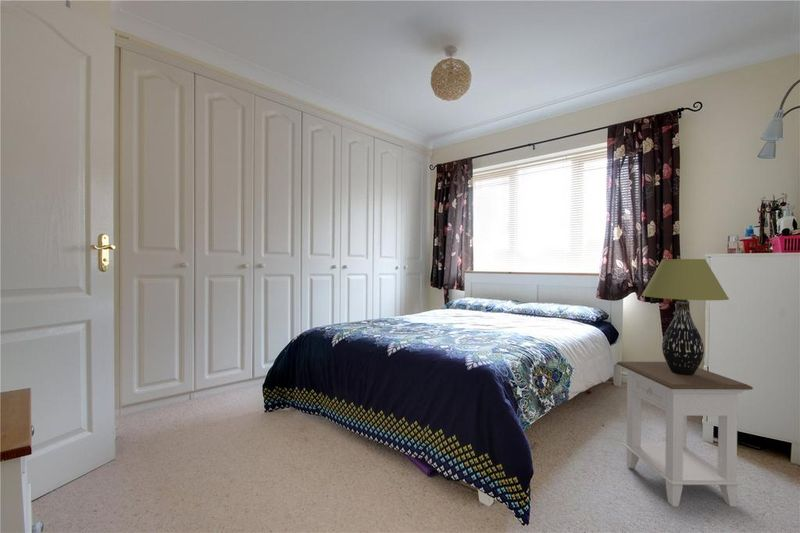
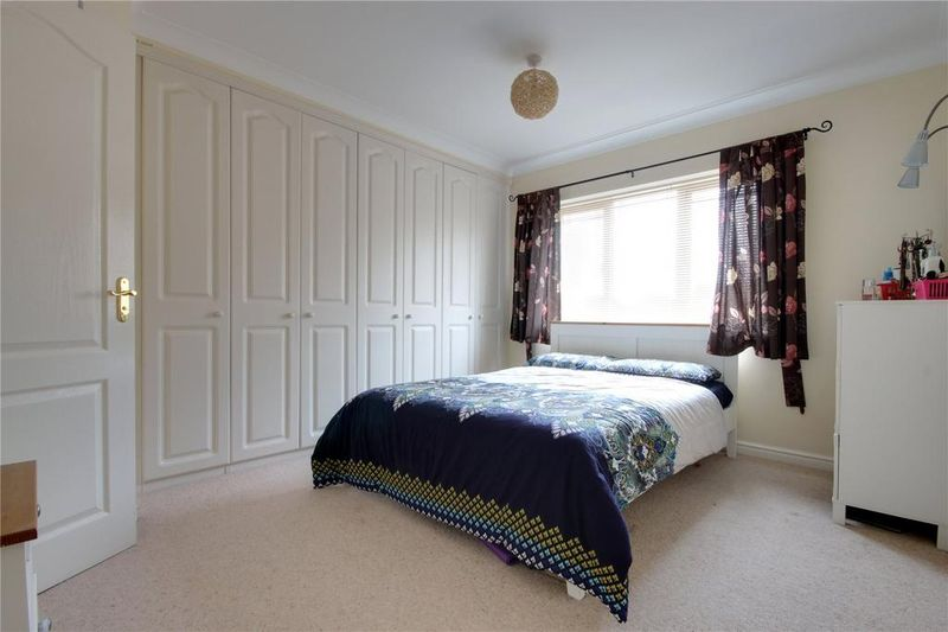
- table lamp [641,258,730,375]
- nightstand [616,361,754,507]
